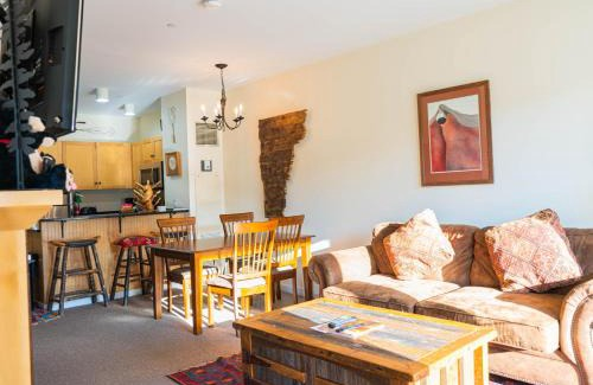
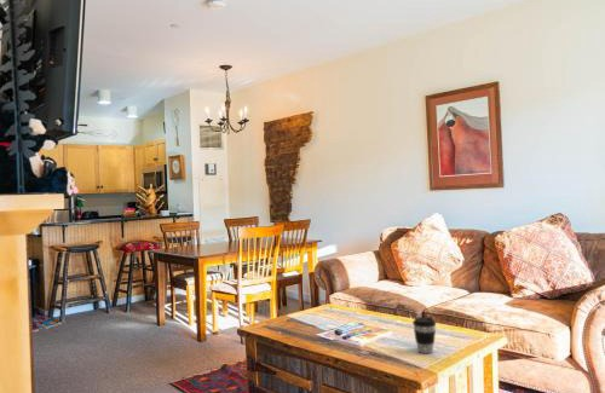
+ coffee cup [411,316,437,354]
